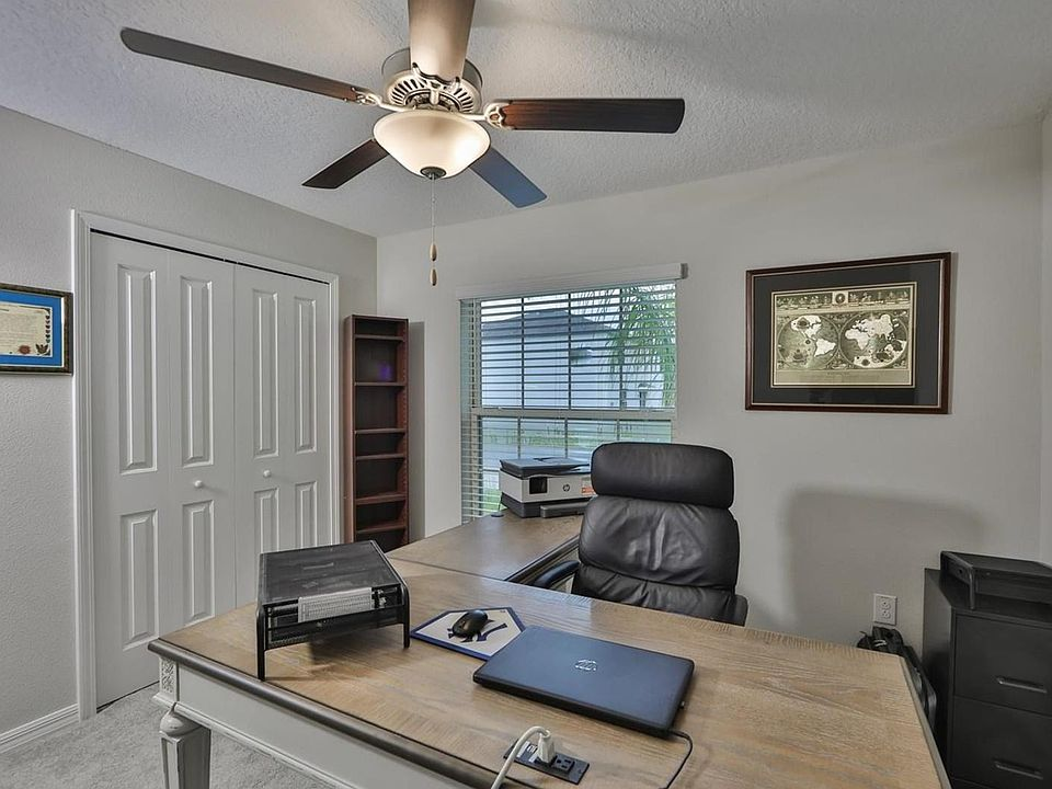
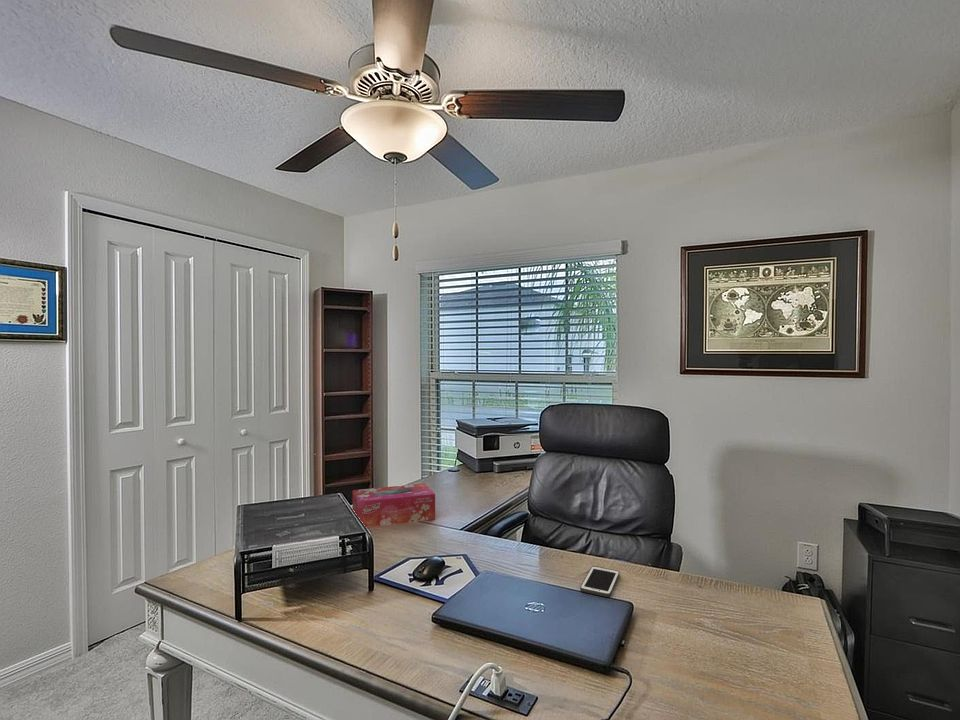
+ tissue box [352,482,436,528]
+ cell phone [579,565,620,598]
